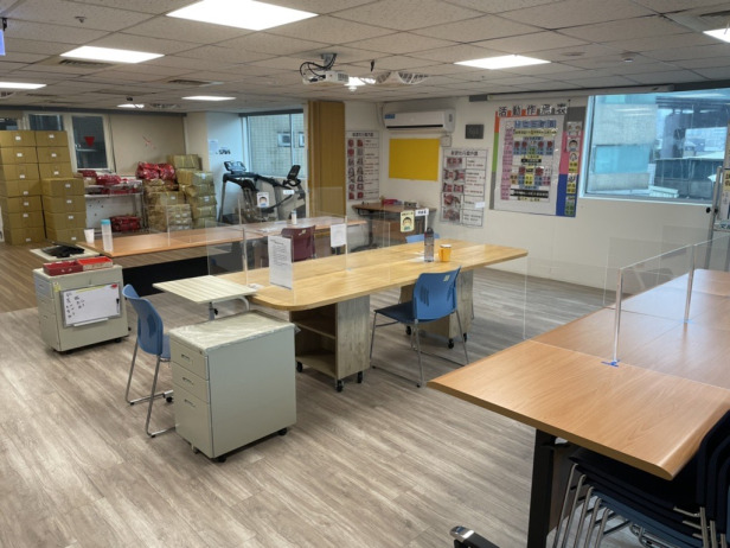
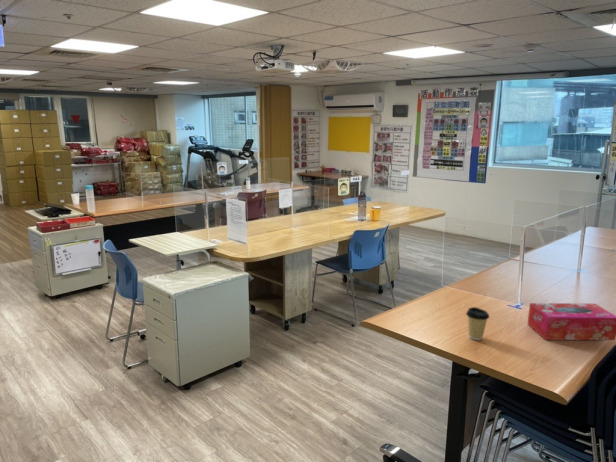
+ tissue box [526,302,616,341]
+ coffee cup [465,306,490,341]
